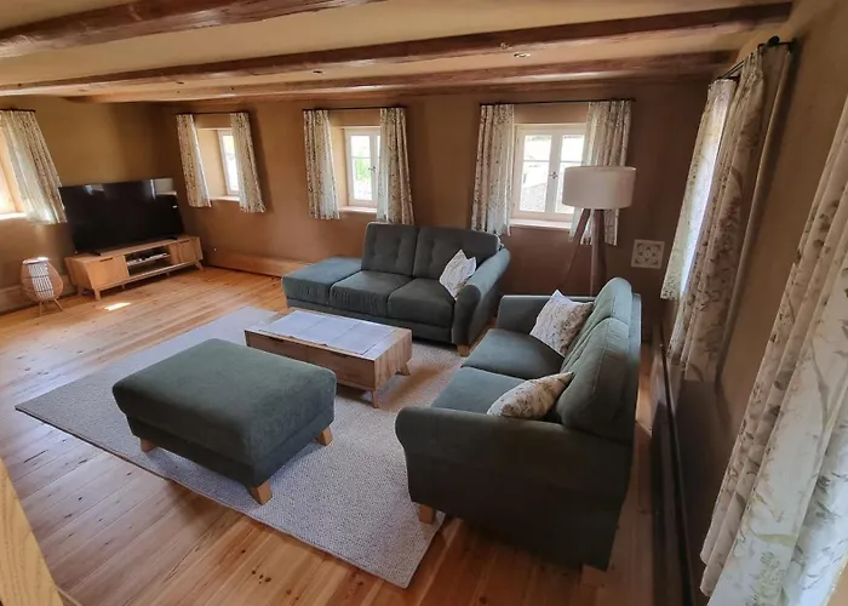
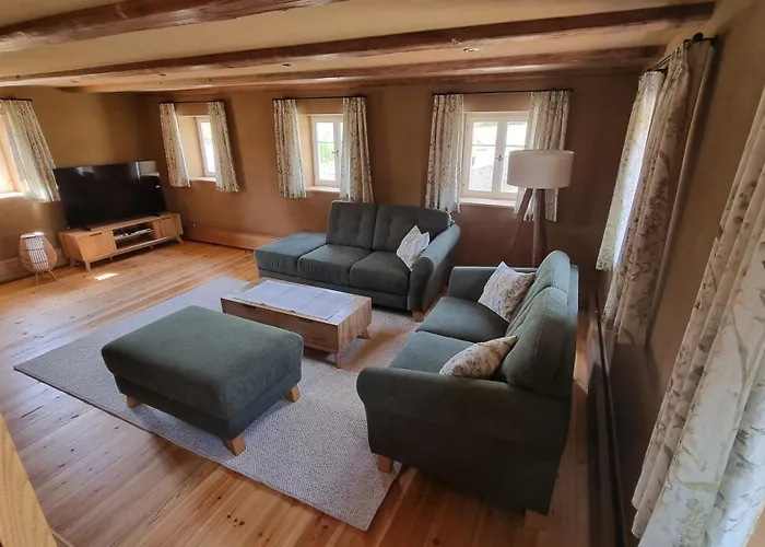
- wall ornament [630,238,666,270]
